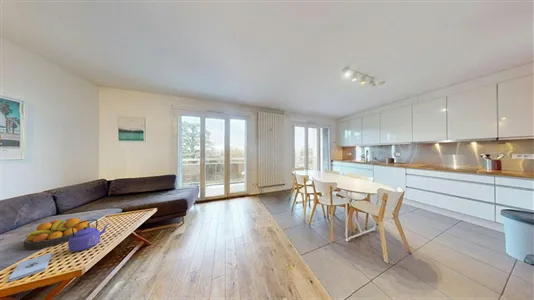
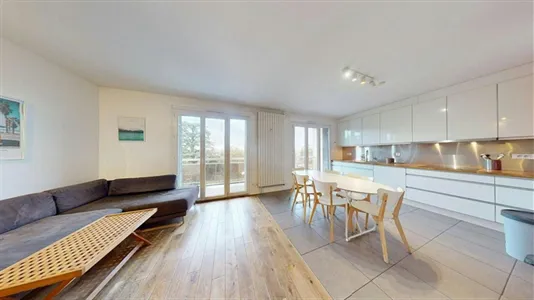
- kettle [67,218,110,252]
- notepad [8,252,53,283]
- fruit bowl [23,217,91,250]
